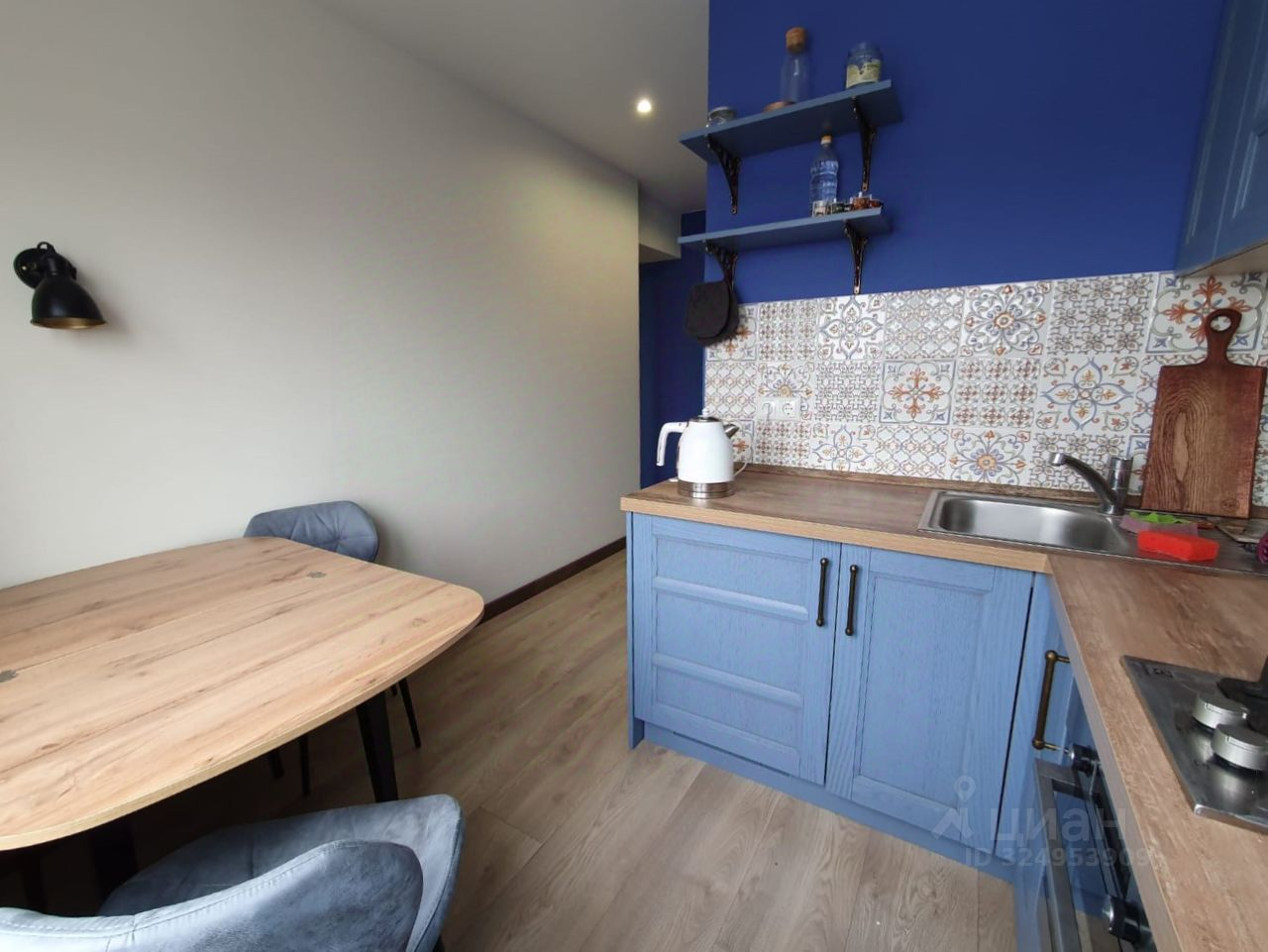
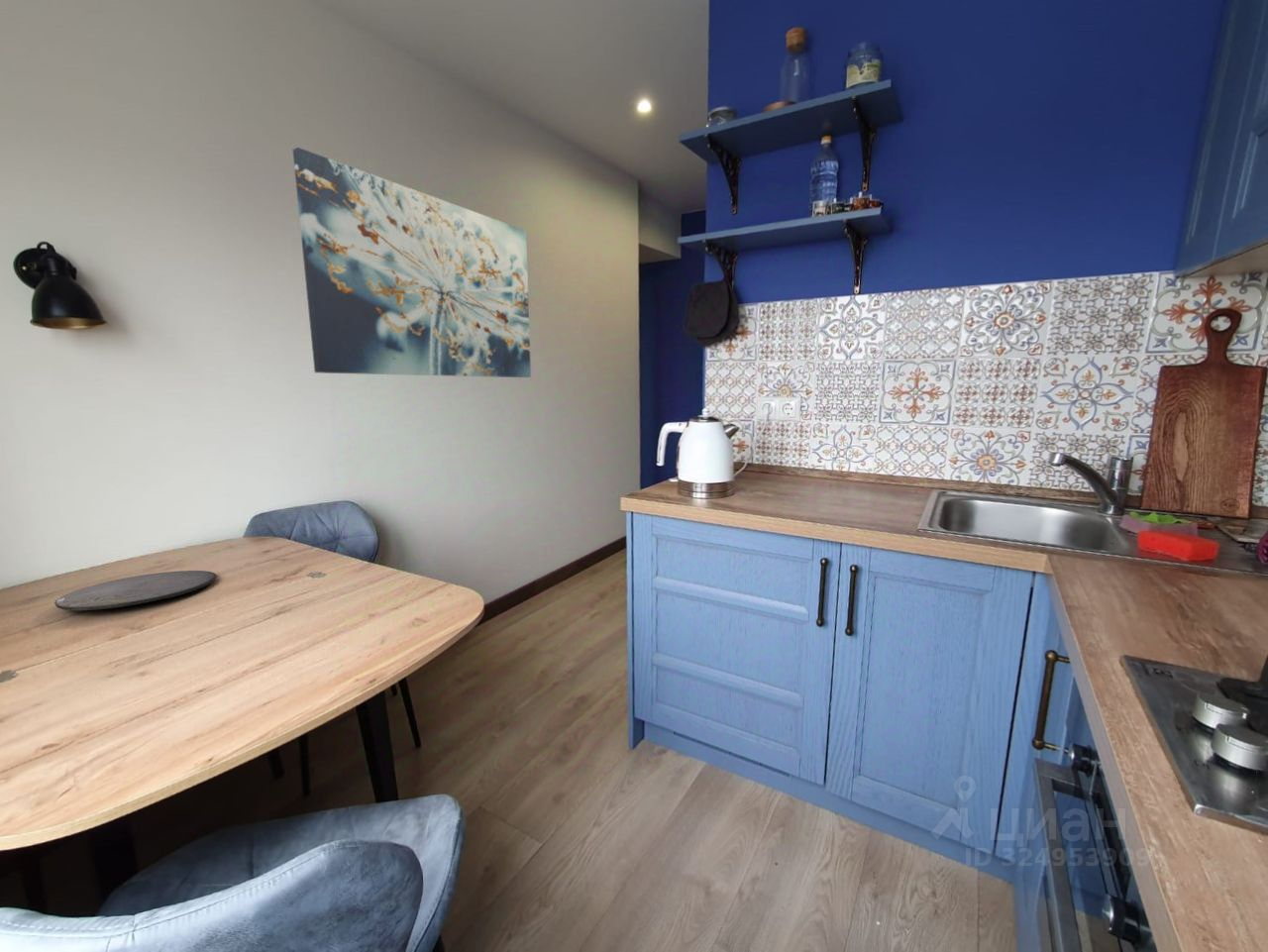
+ plate [53,570,217,611]
+ wall art [292,147,532,378]
